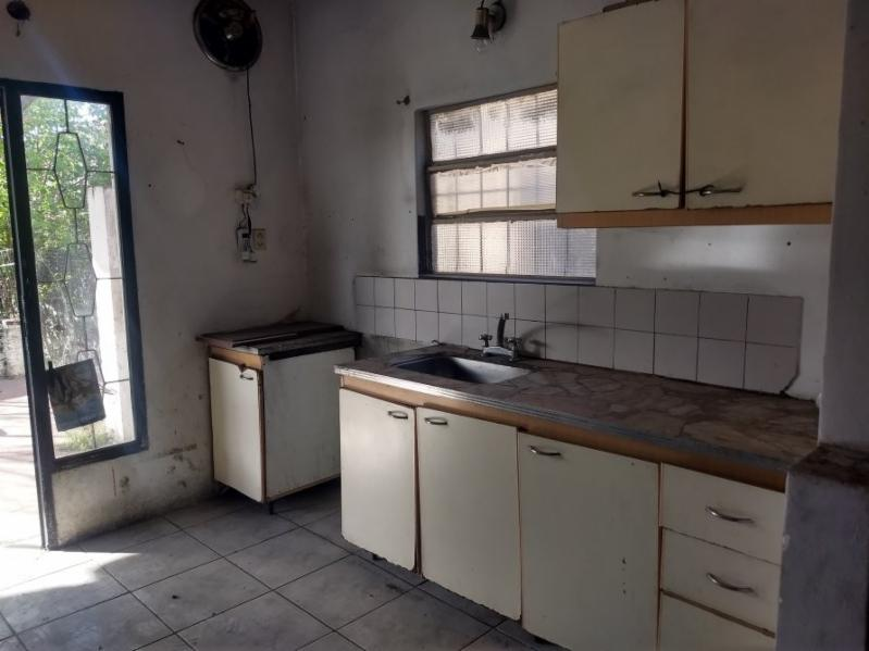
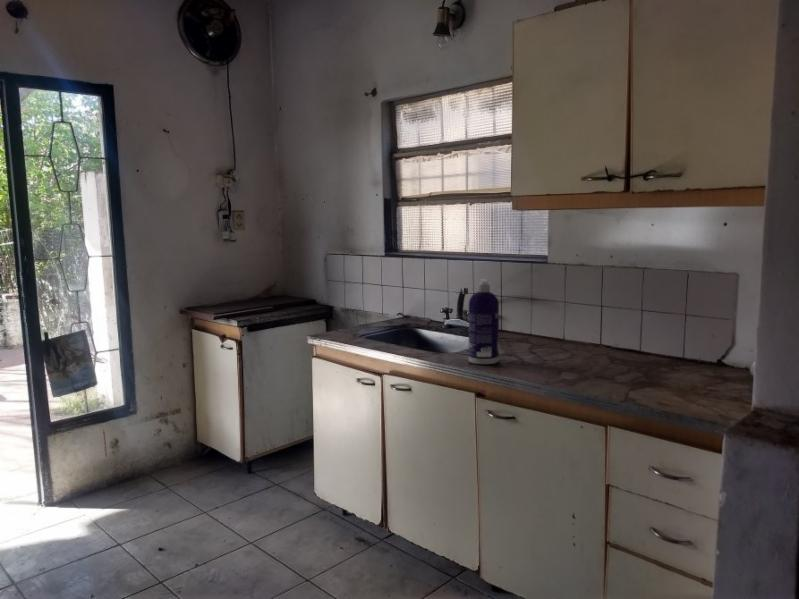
+ spray bottle [468,278,500,365]
